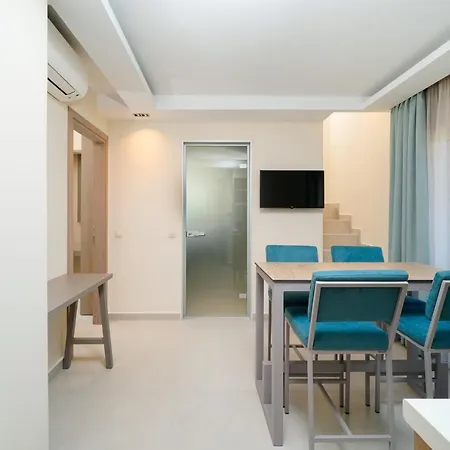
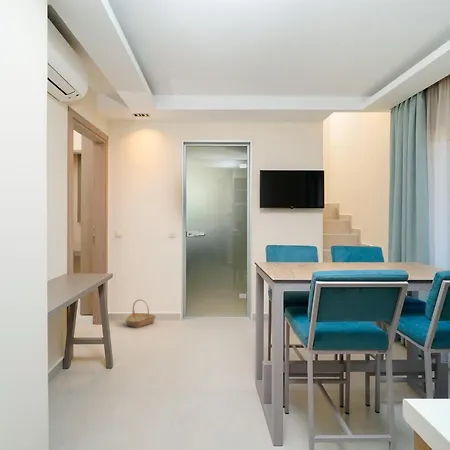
+ basket [124,298,157,329]
